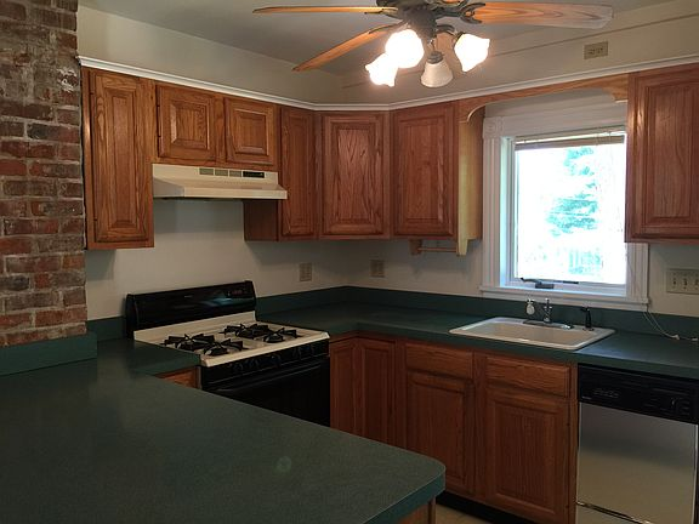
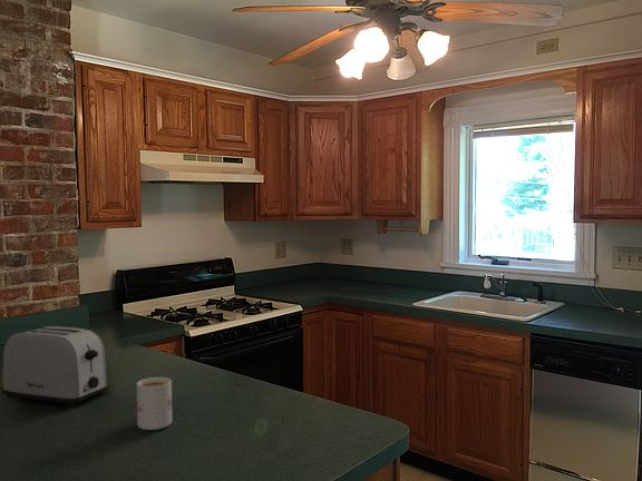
+ toaster [1,325,109,406]
+ mug [136,376,173,431]
